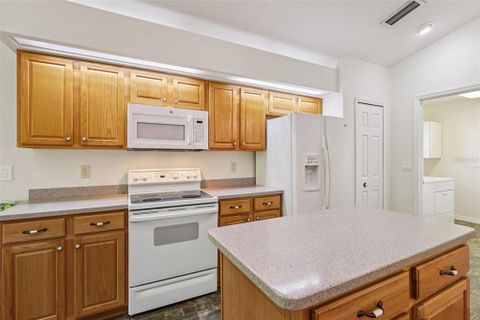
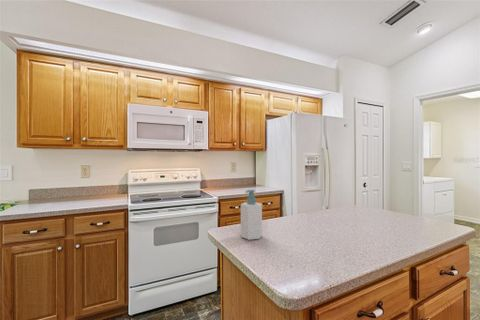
+ soap bottle [240,189,263,241]
